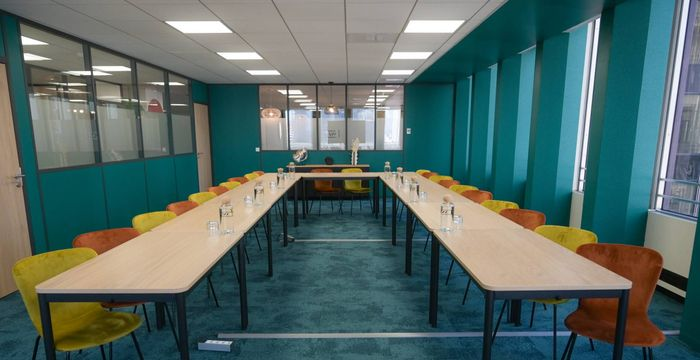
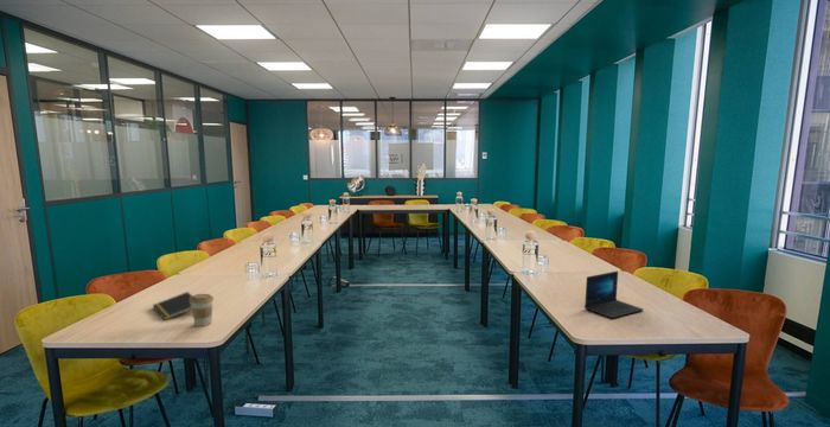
+ coffee cup [190,293,215,327]
+ laptop [583,270,645,319]
+ notepad [152,291,193,321]
